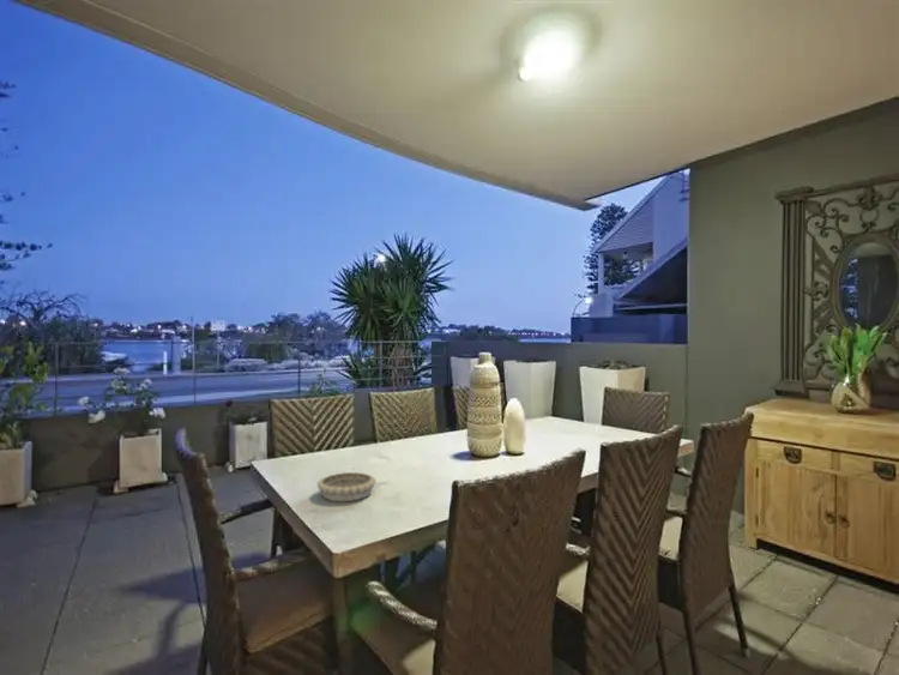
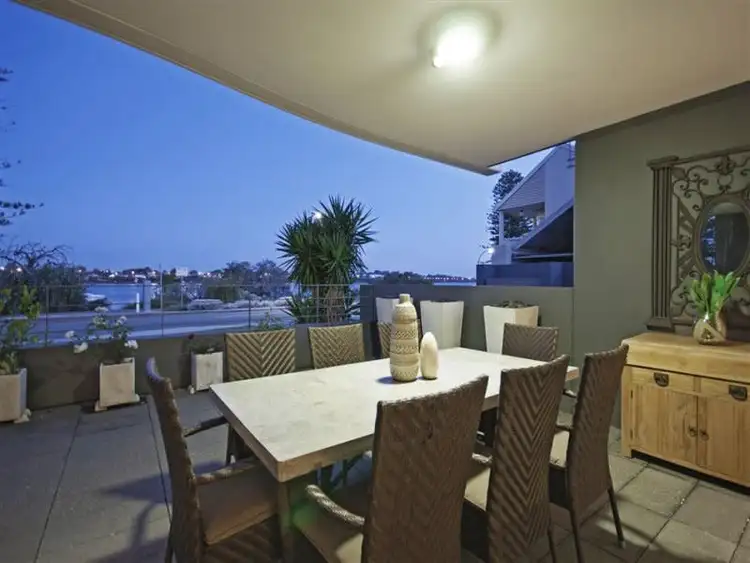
- decorative bowl [316,471,378,502]
